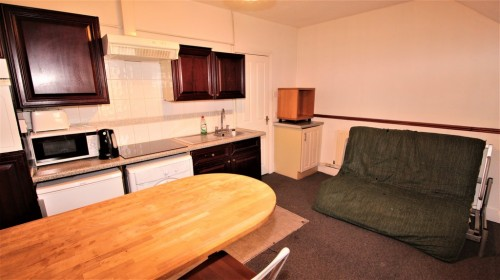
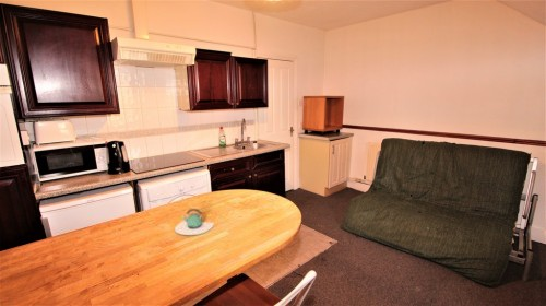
+ teapot [174,208,215,236]
